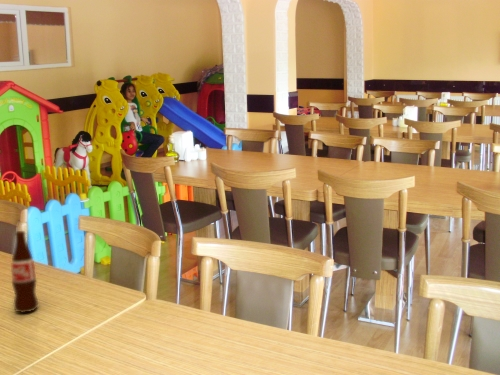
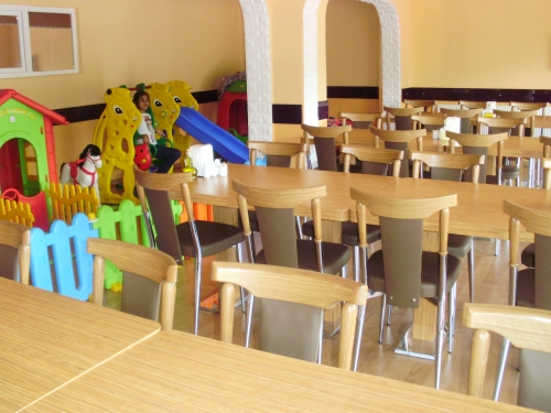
- bottle [10,230,39,314]
